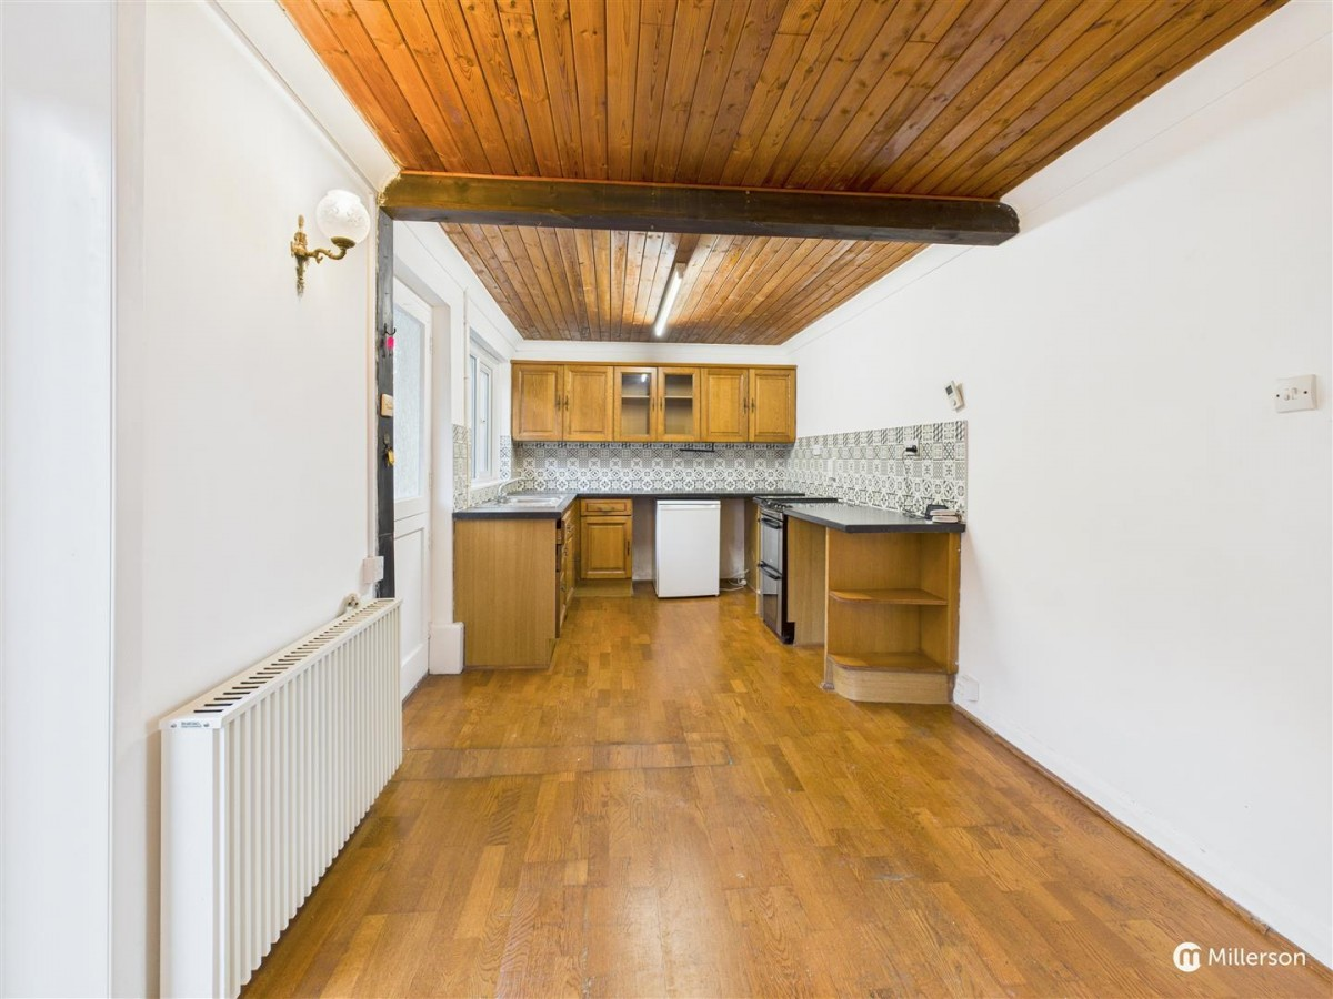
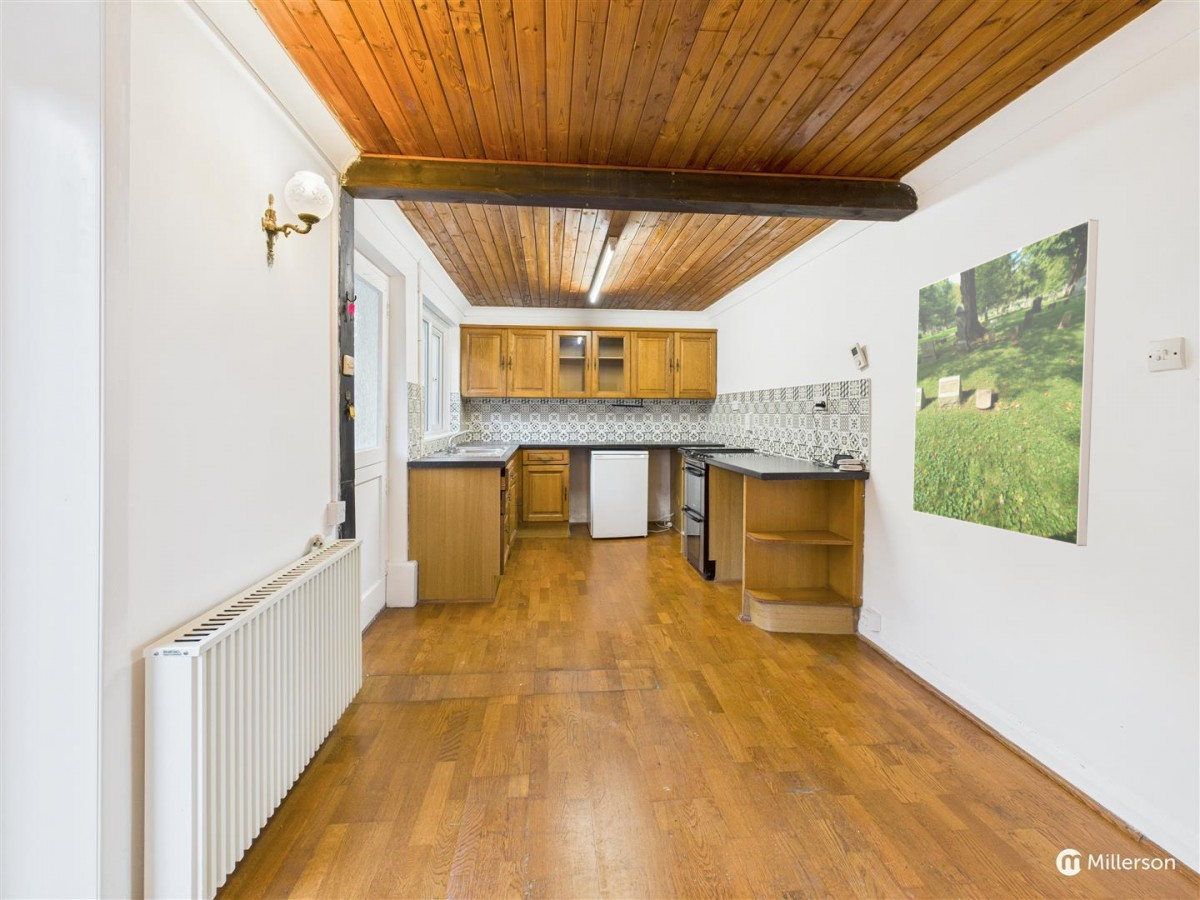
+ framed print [911,218,1100,547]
